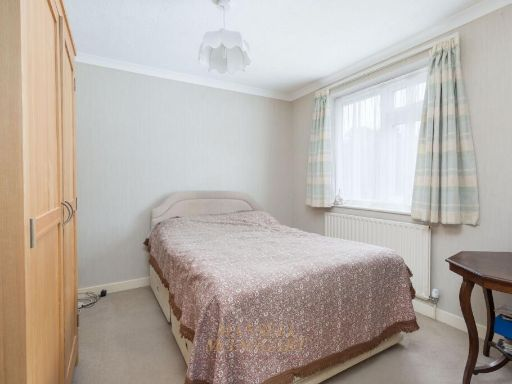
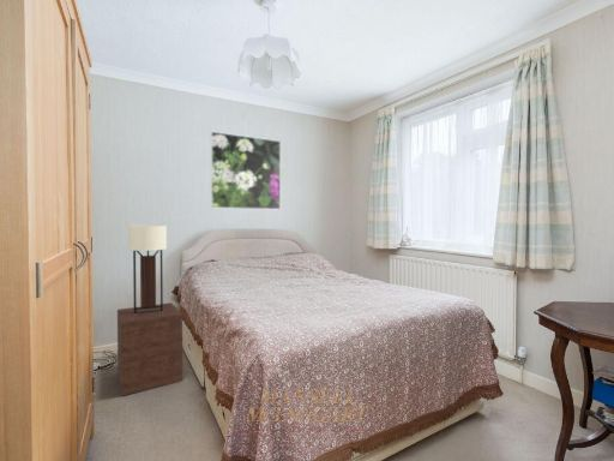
+ wall sconce [127,224,168,313]
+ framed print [210,131,282,210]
+ nightstand [116,301,183,397]
